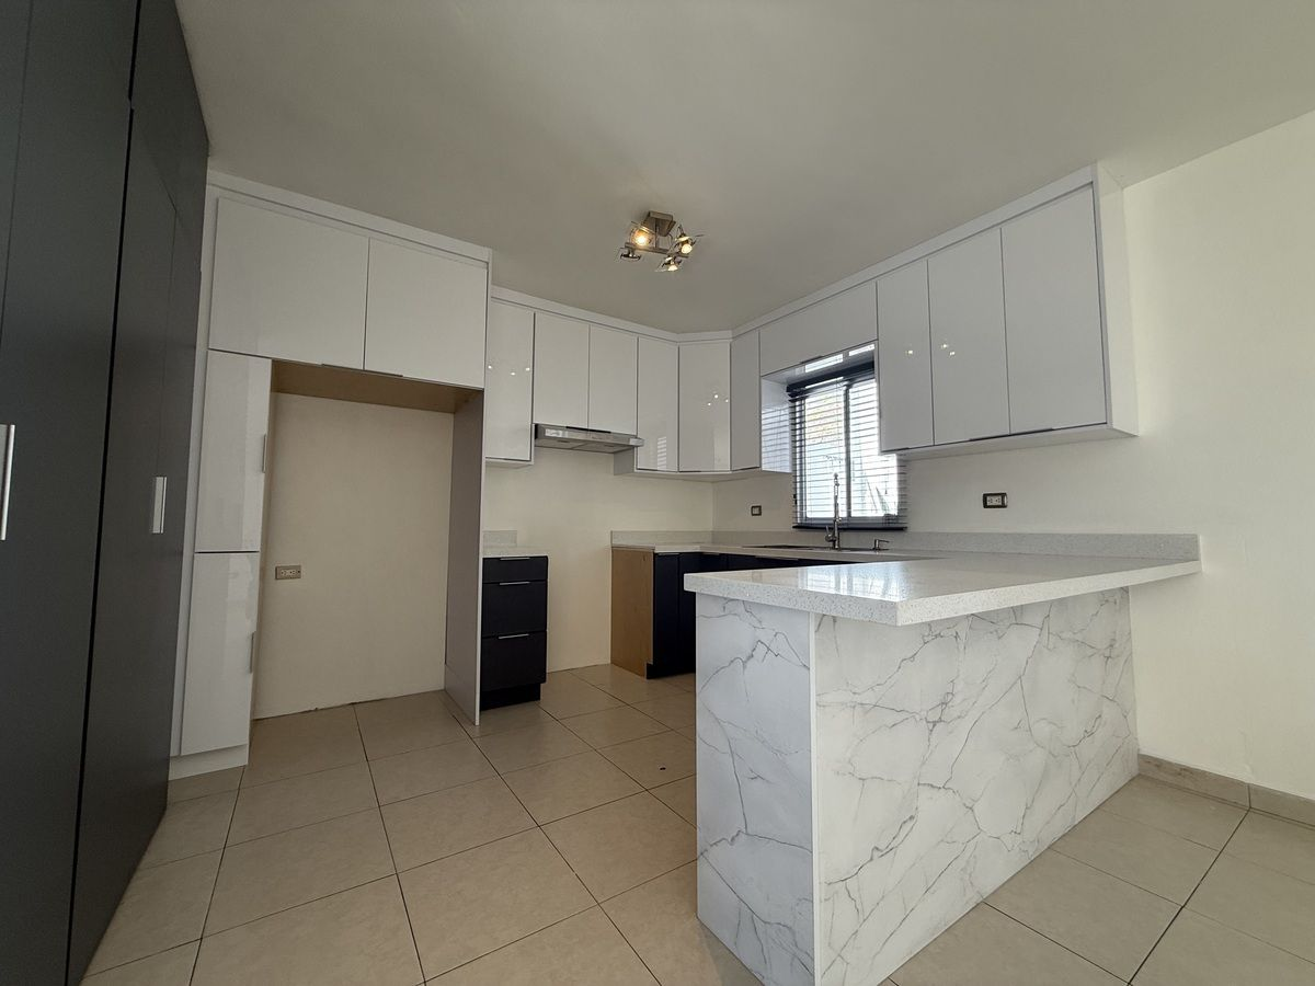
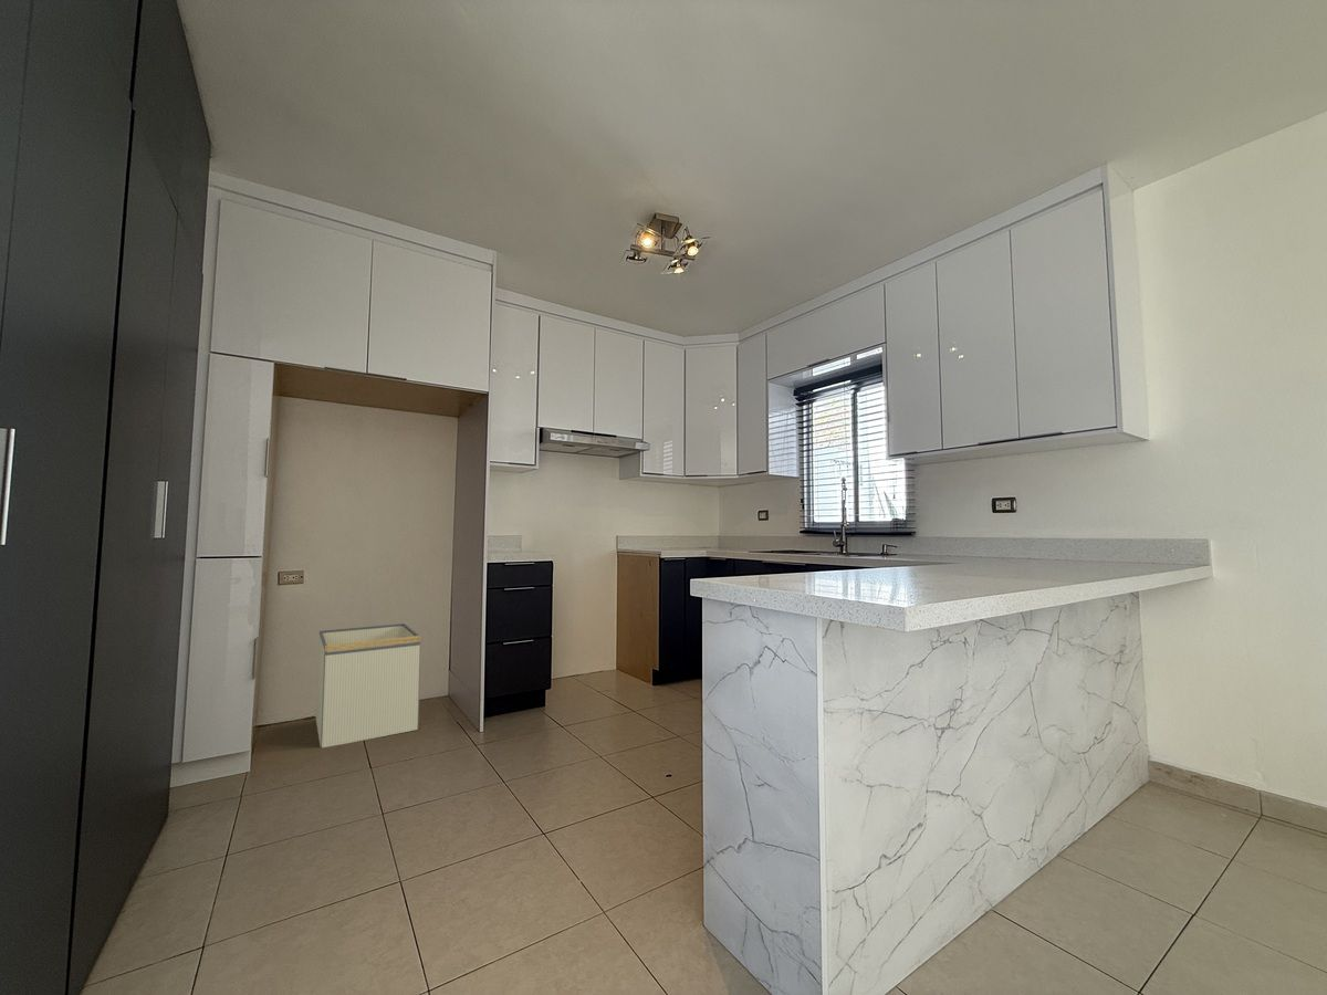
+ storage bin [315,622,422,748]
